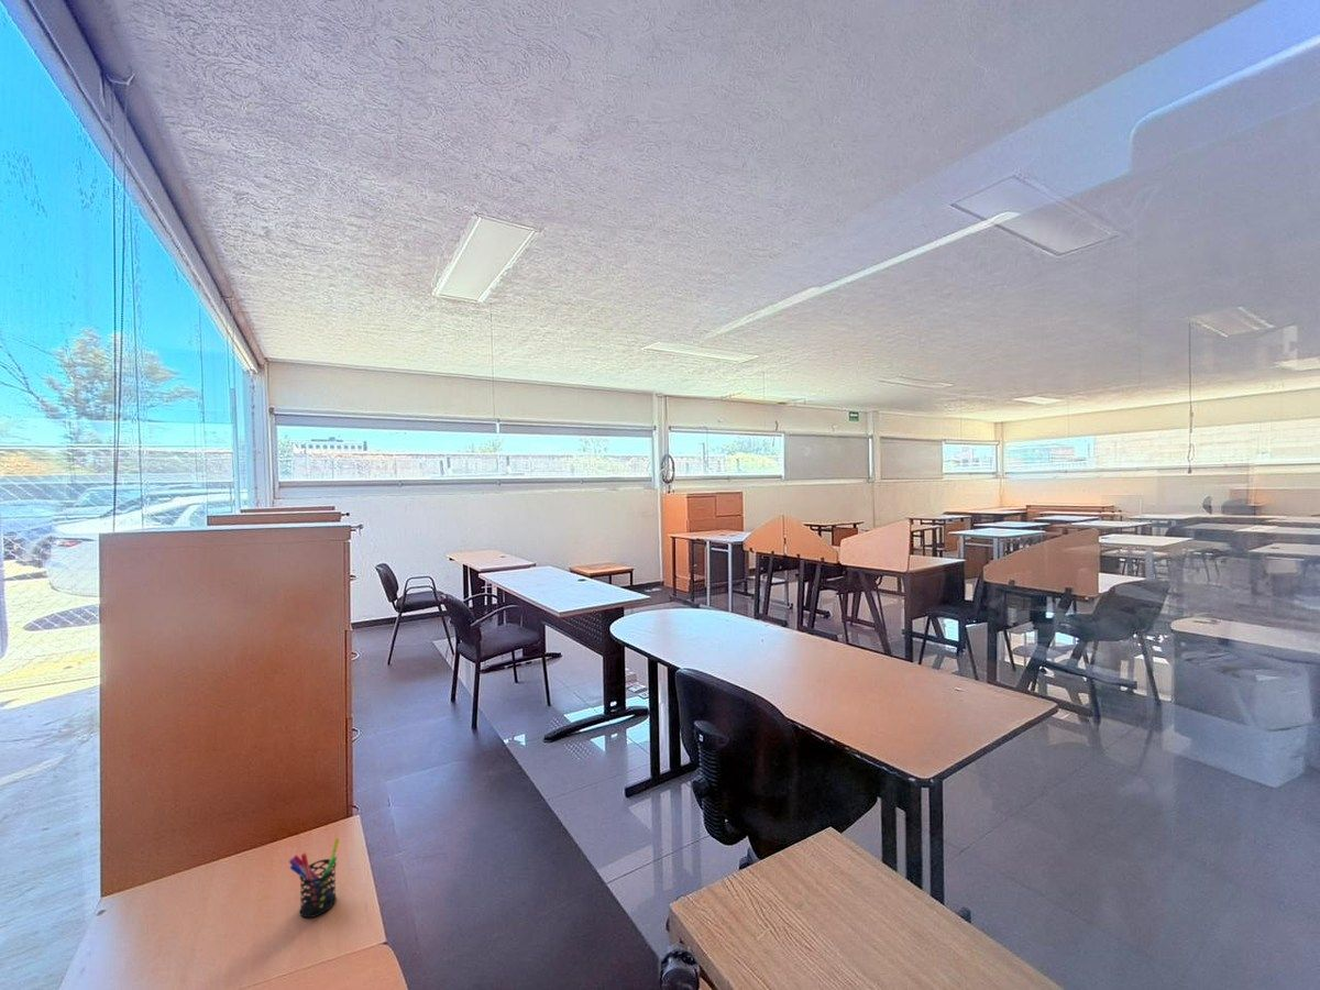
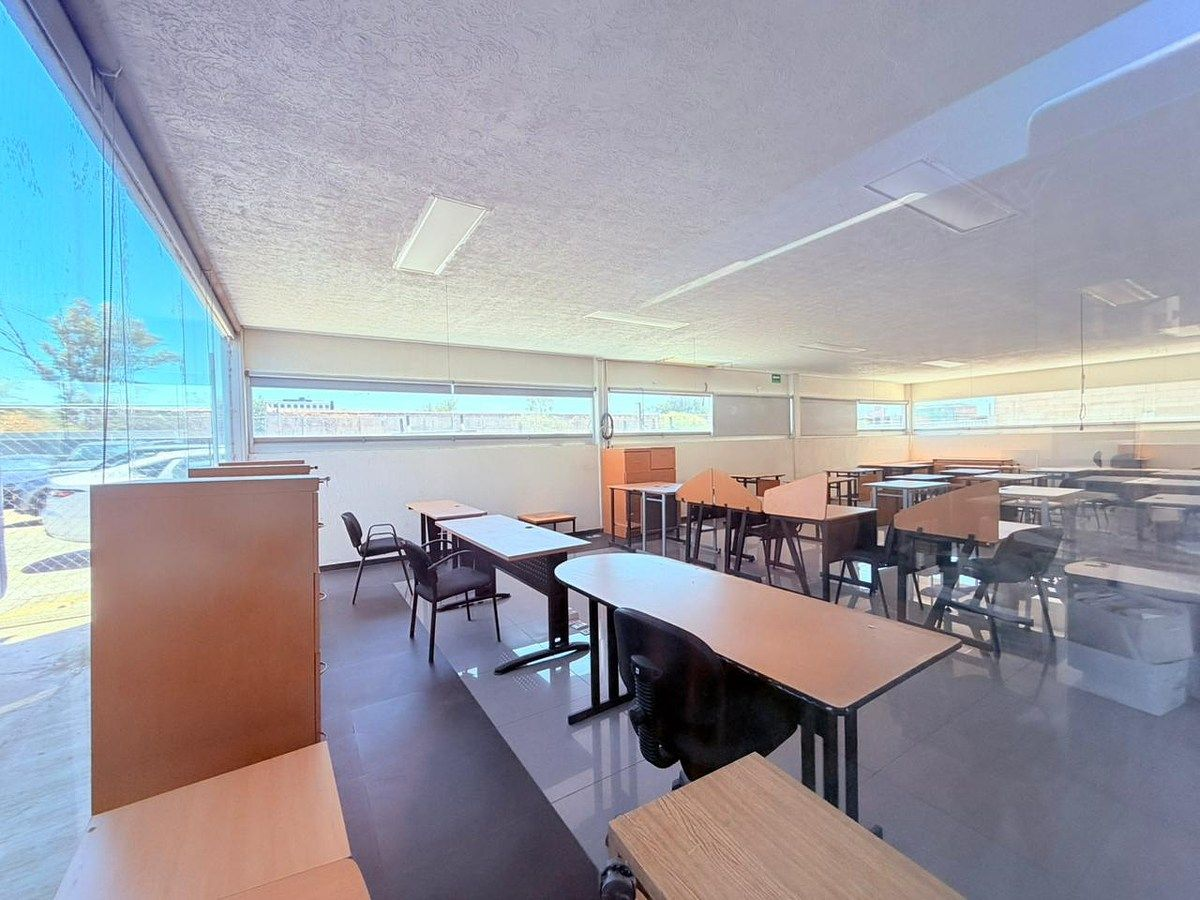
- pen holder [288,837,340,919]
